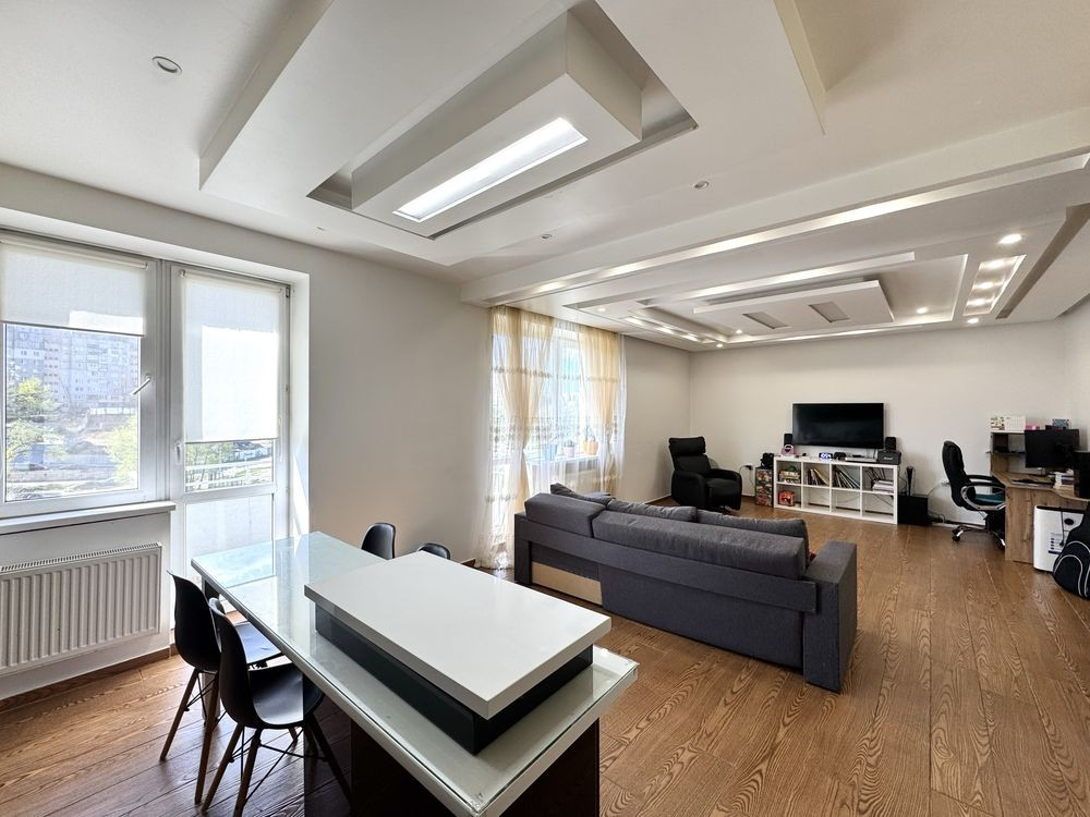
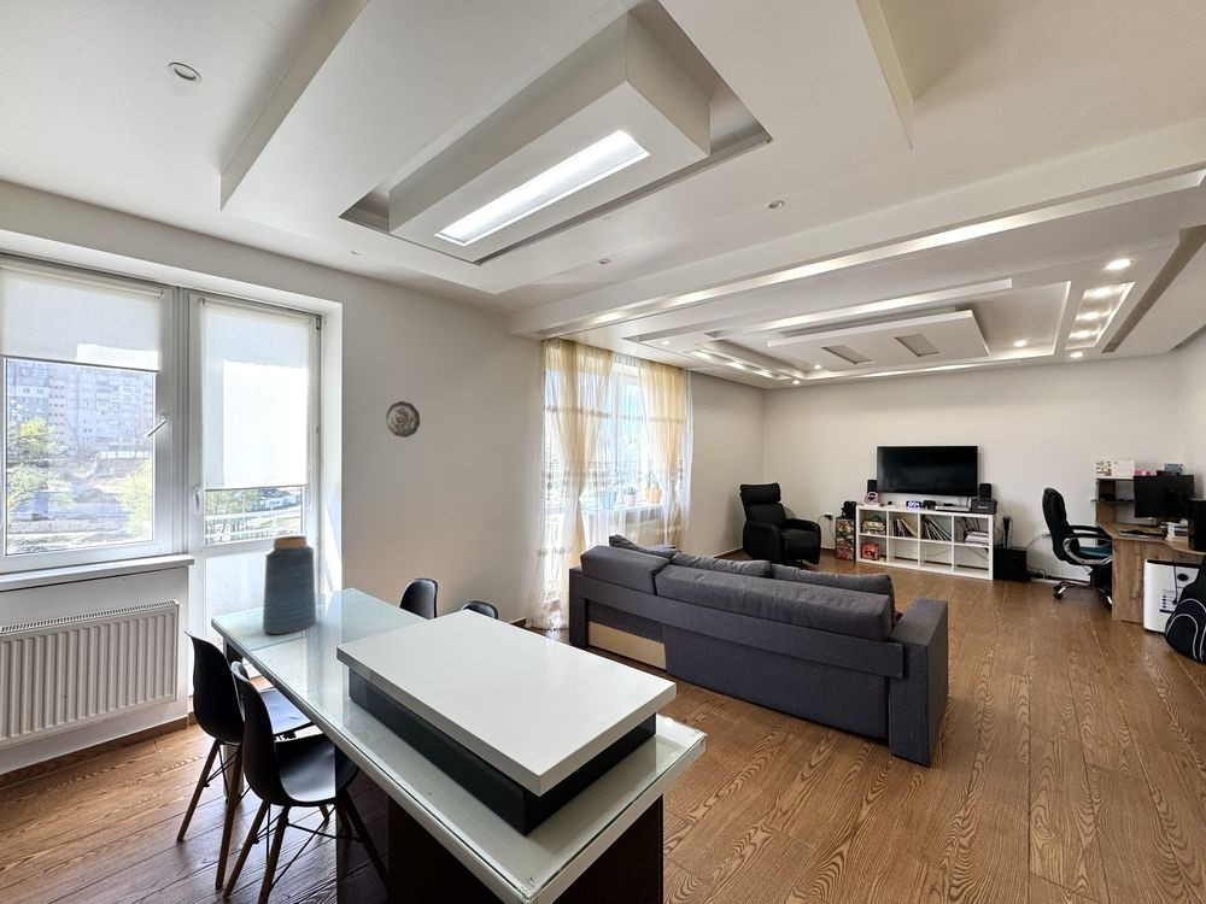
+ vase [262,535,317,635]
+ decorative plate [385,400,421,439]
